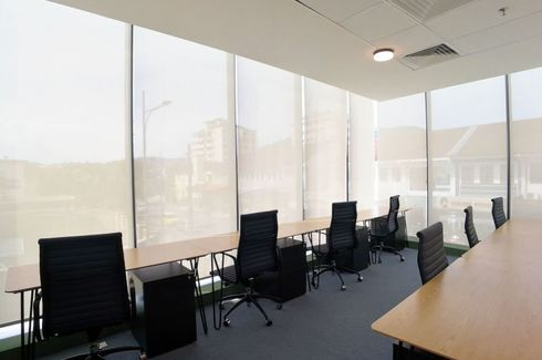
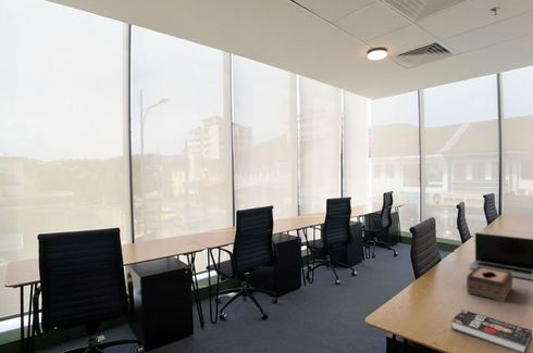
+ book [450,308,533,353]
+ laptop [468,231,533,281]
+ tissue box [466,266,513,303]
